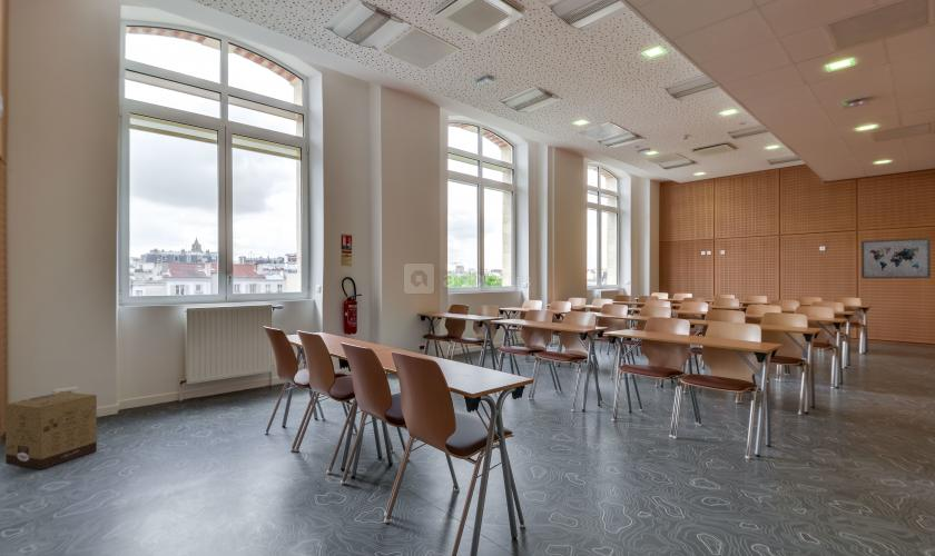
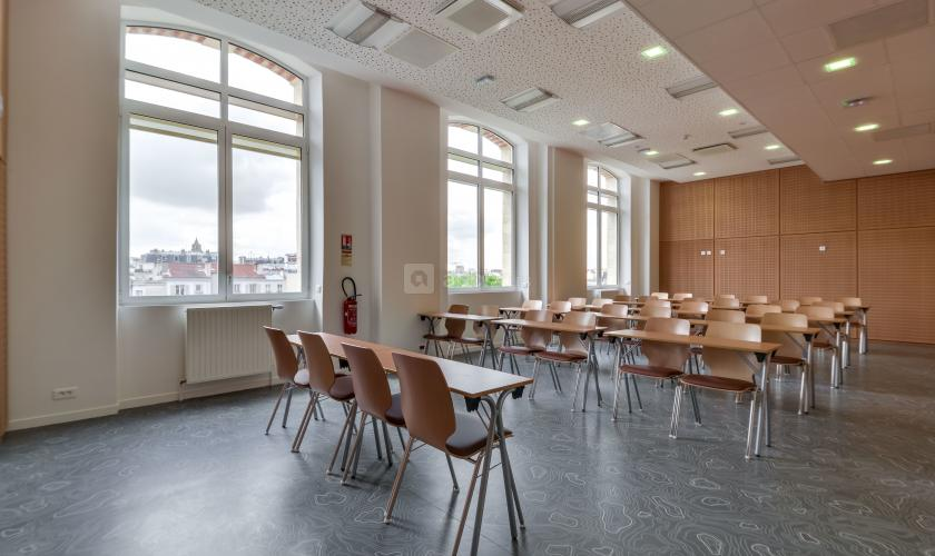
- cardboard box [4,391,98,470]
- wall art [860,237,932,279]
